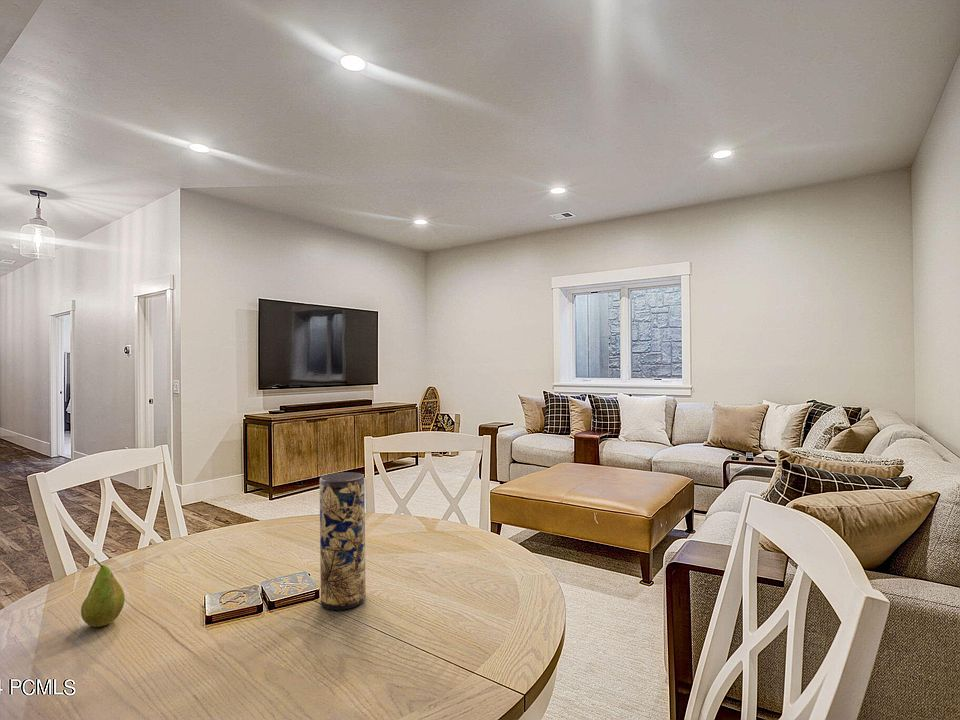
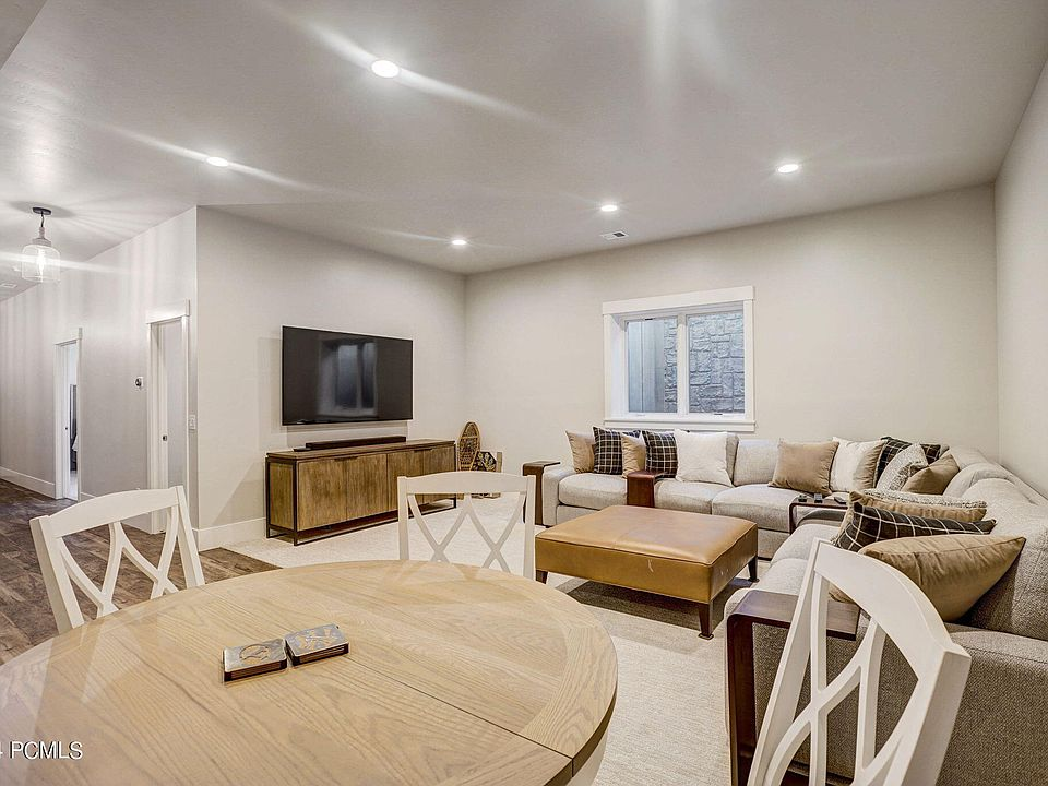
- fruit [80,557,126,628]
- vase [319,471,367,611]
